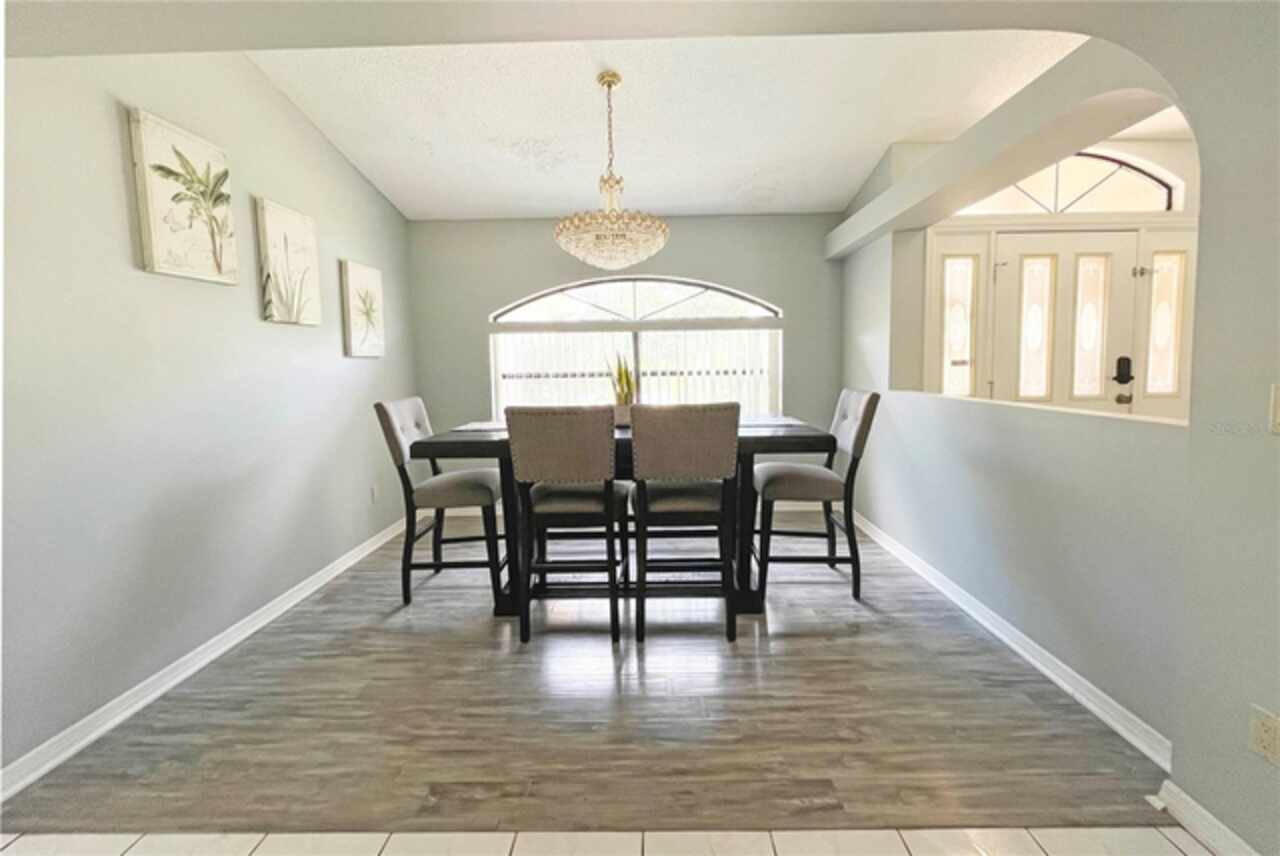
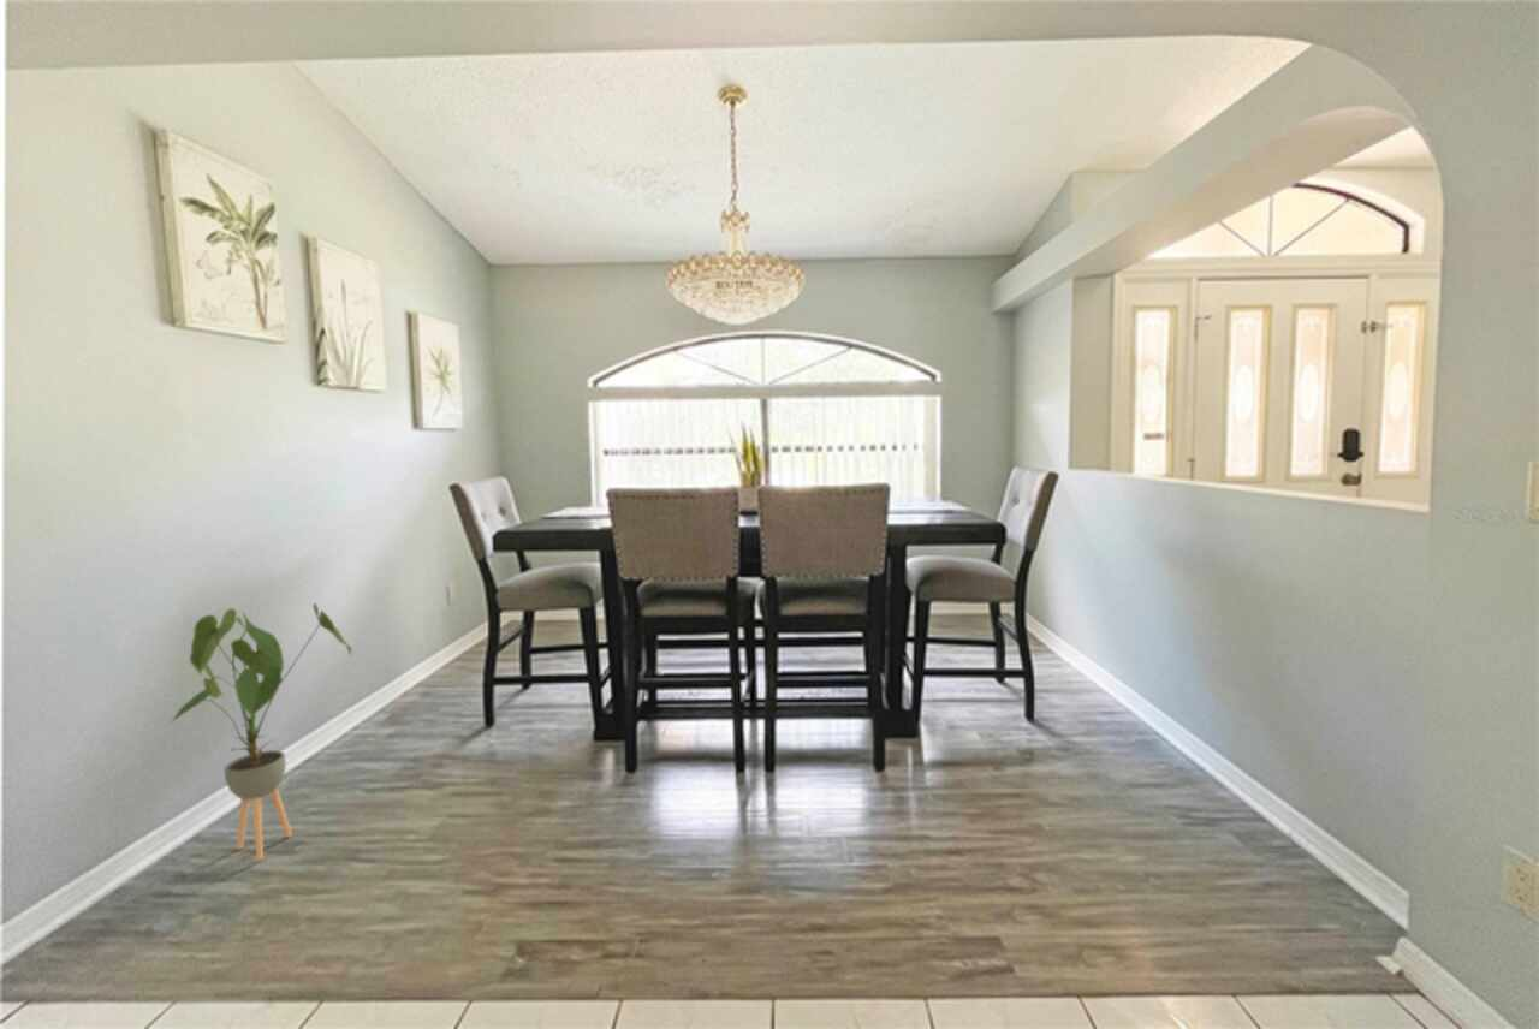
+ house plant [168,602,352,862]
